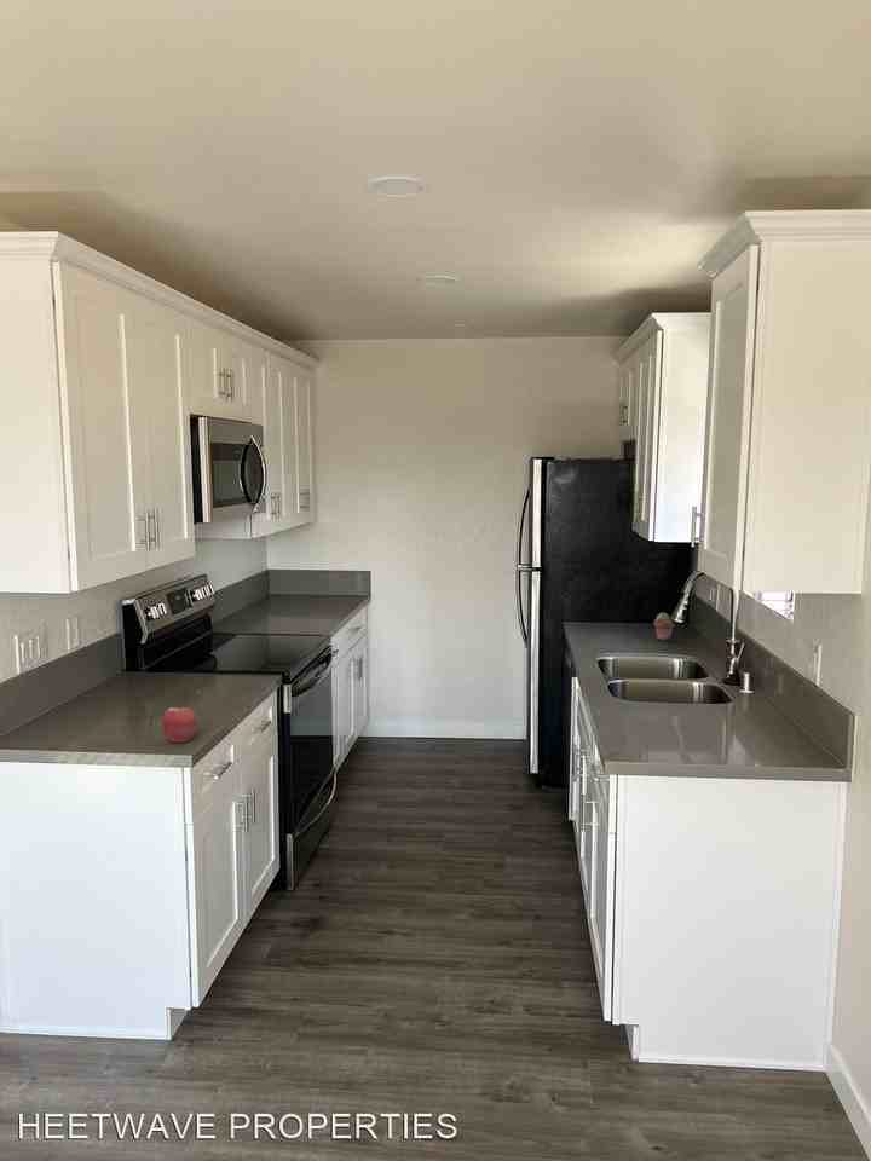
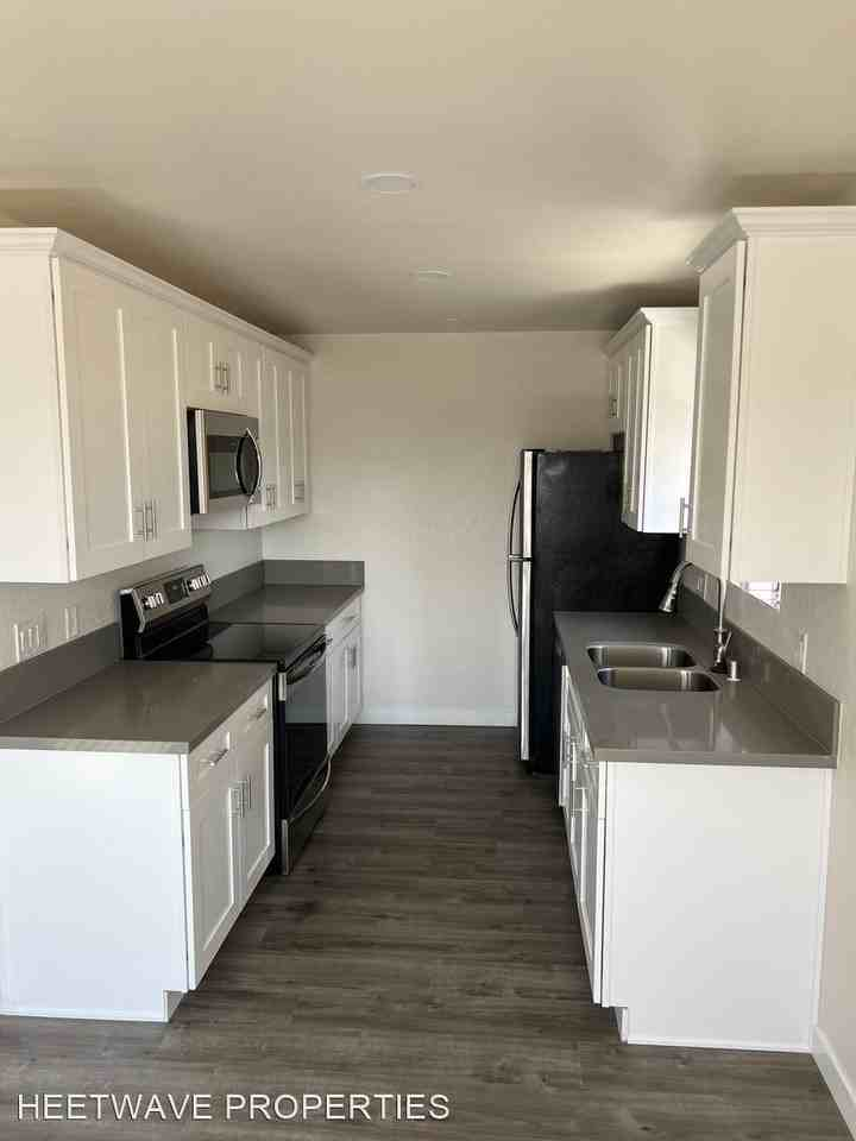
- apple [161,706,198,744]
- potted succulent [653,612,676,641]
